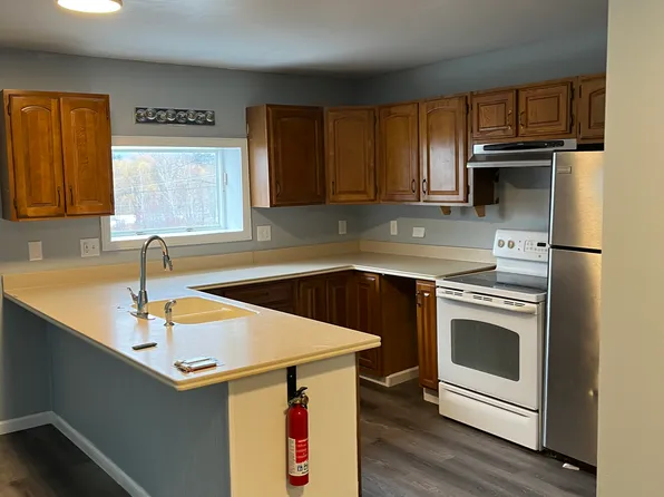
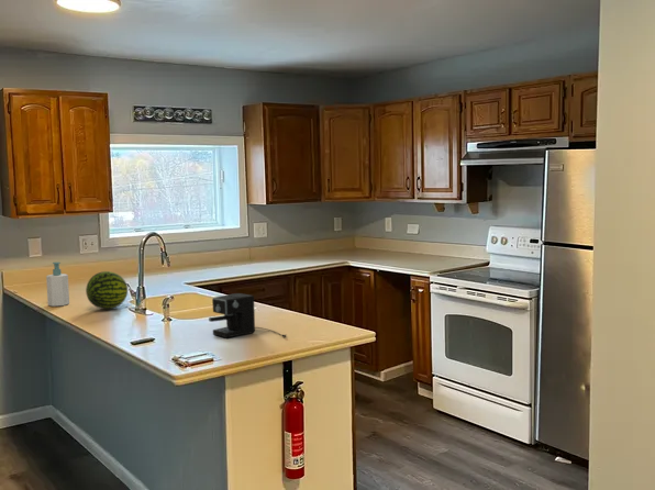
+ fruit [85,270,129,310]
+ soap bottle [45,261,70,308]
+ coffee maker [208,292,288,338]
